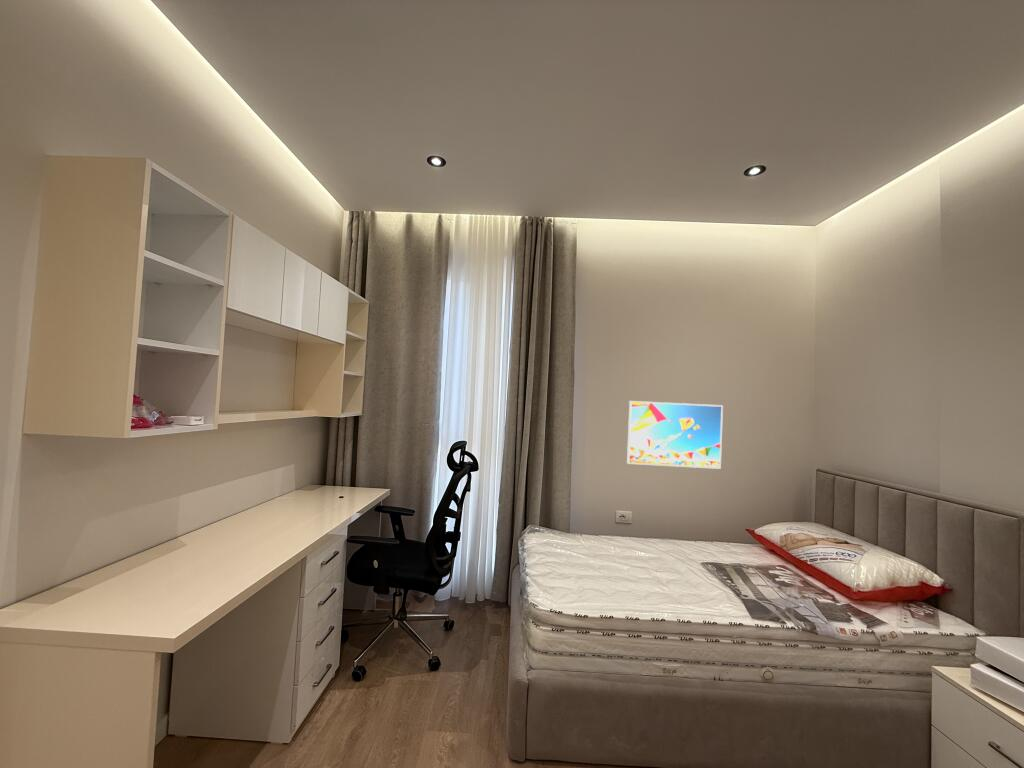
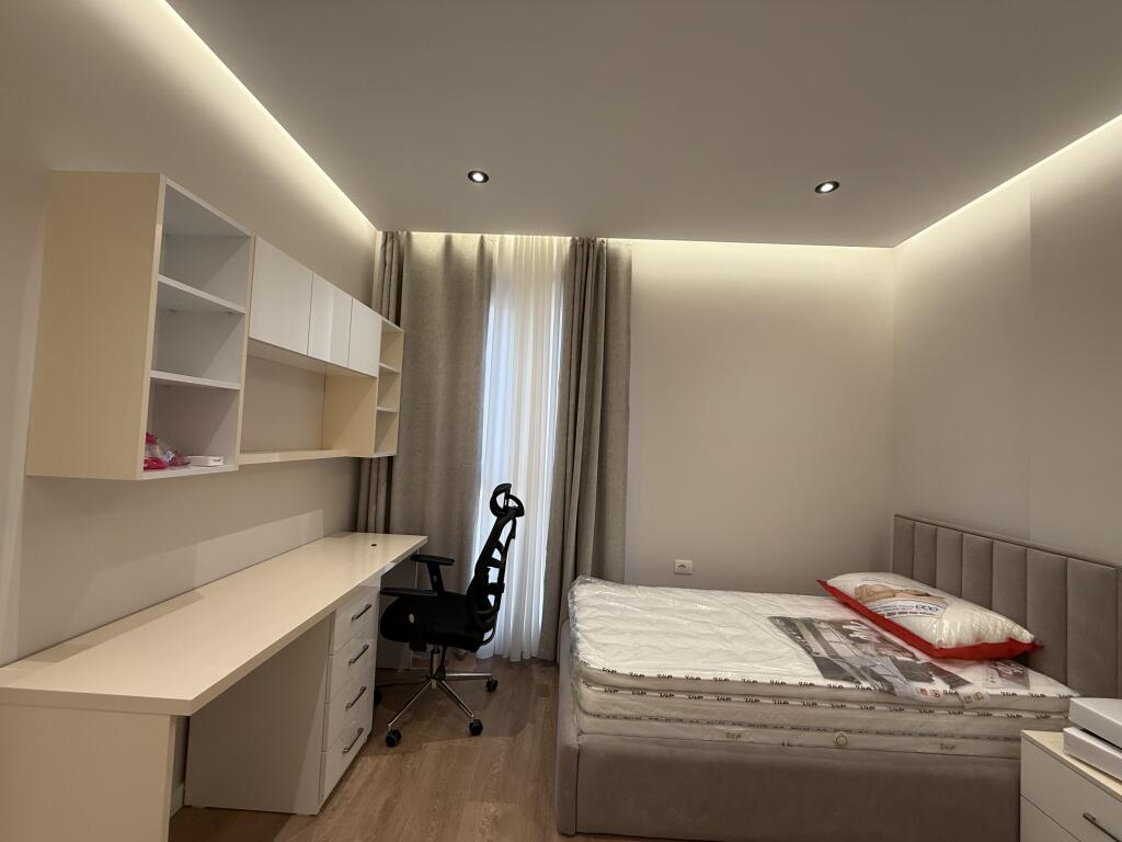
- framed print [626,400,724,470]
